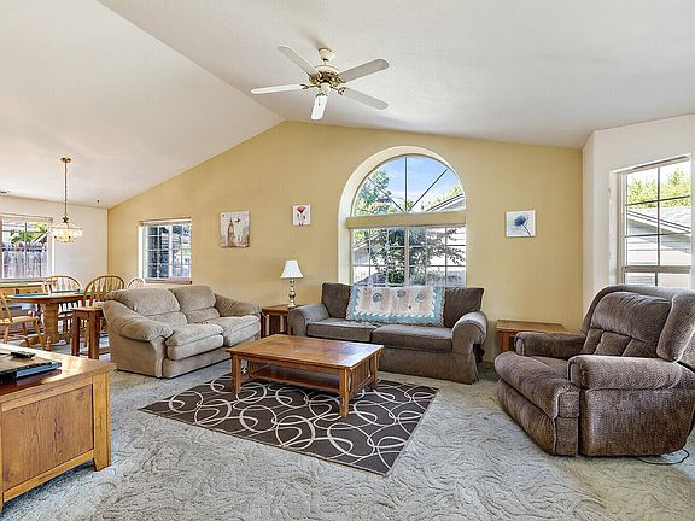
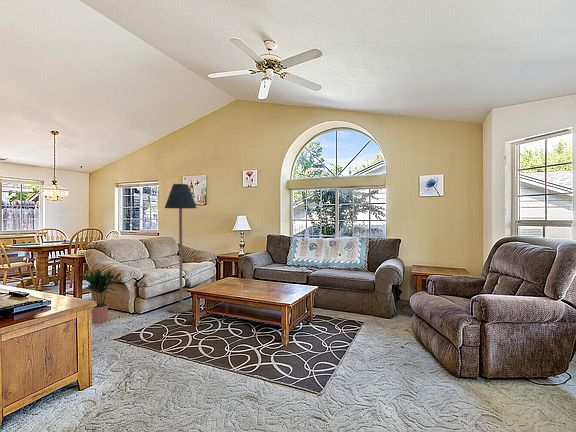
+ potted plant [80,268,122,324]
+ floor lamp [164,183,197,314]
